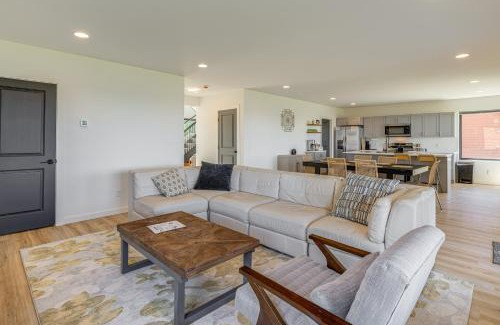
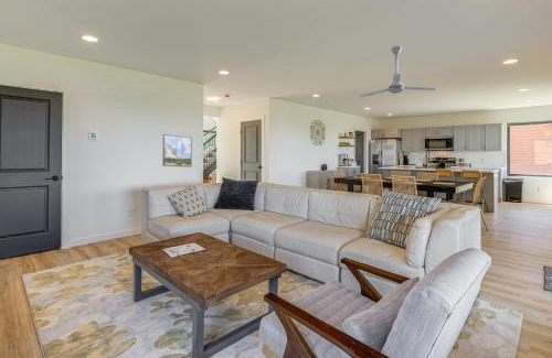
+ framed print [161,133,193,169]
+ ceiling fan [359,45,438,98]
